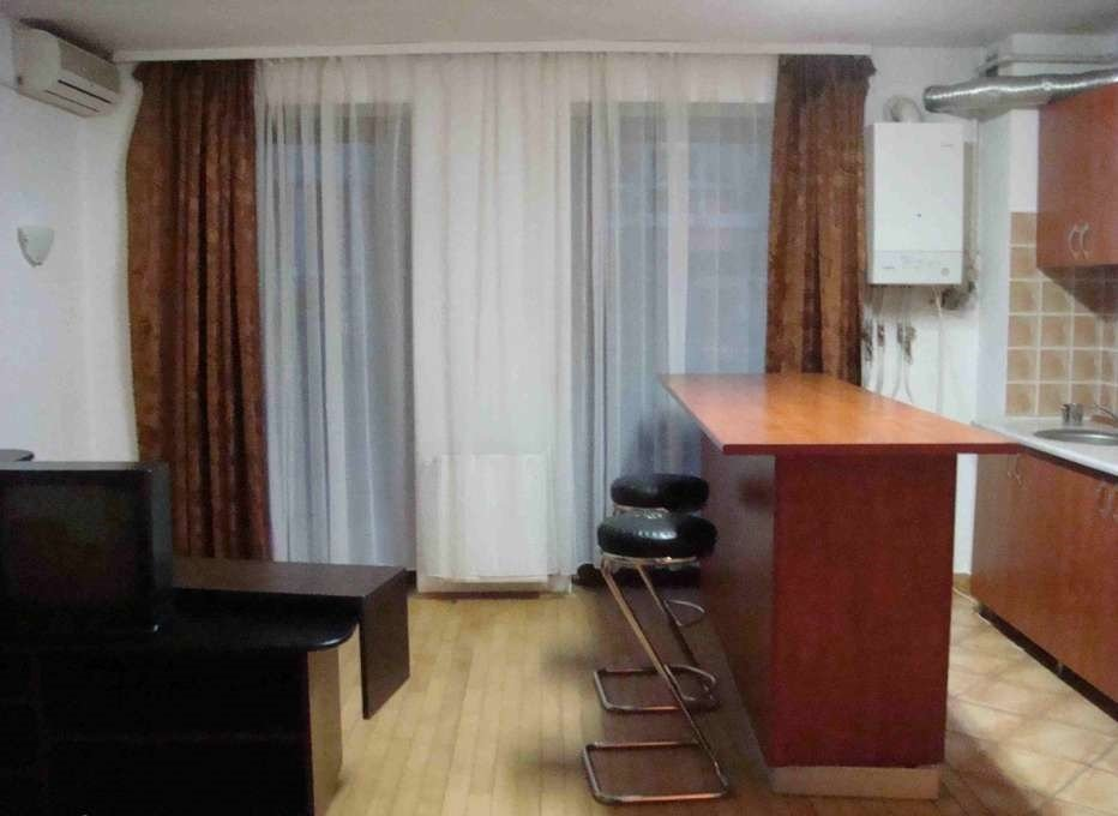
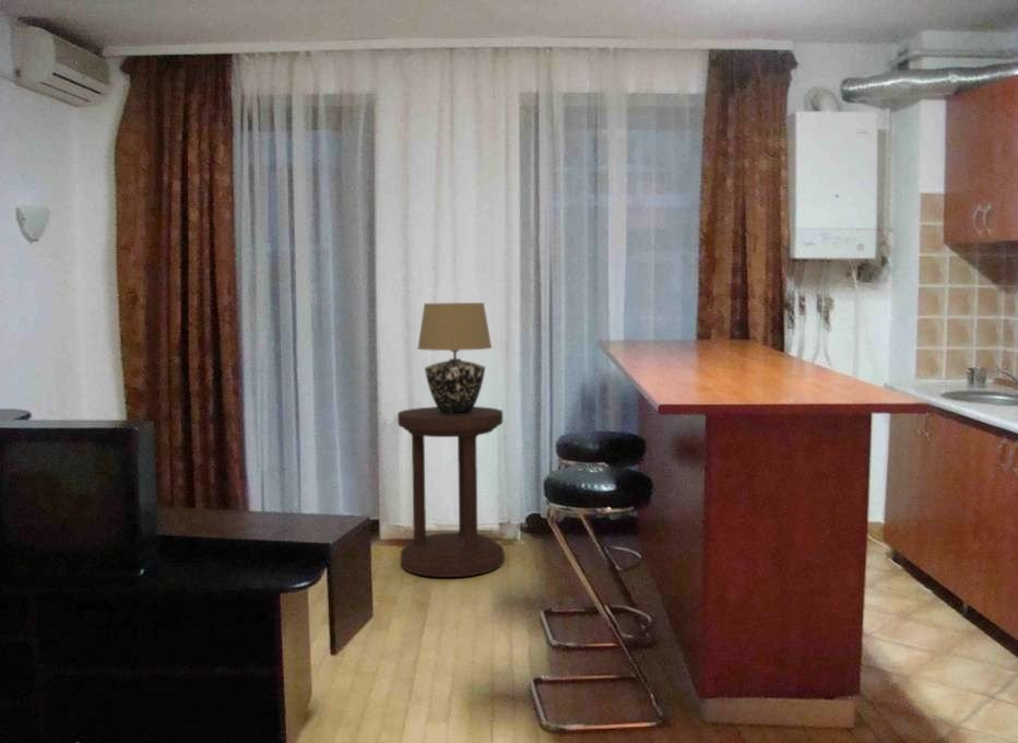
+ table lamp [416,302,494,415]
+ side table [396,405,506,578]
